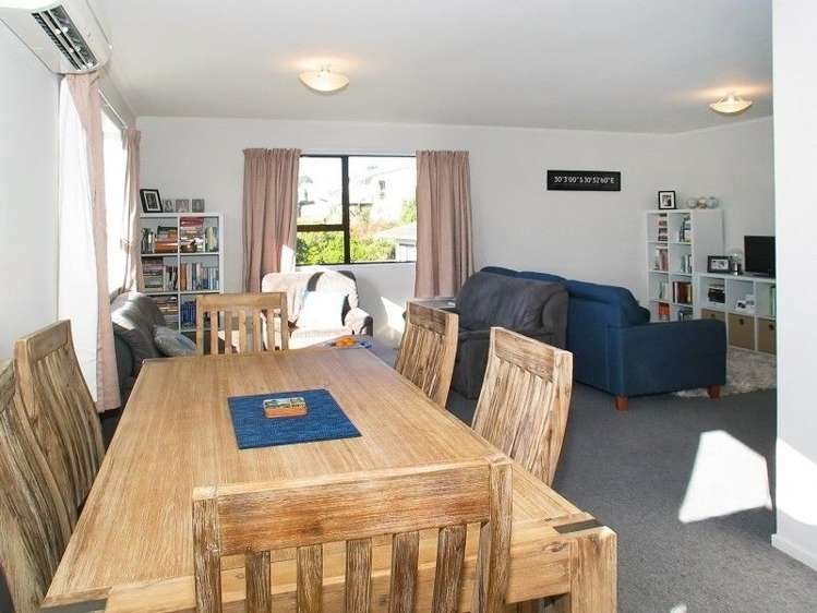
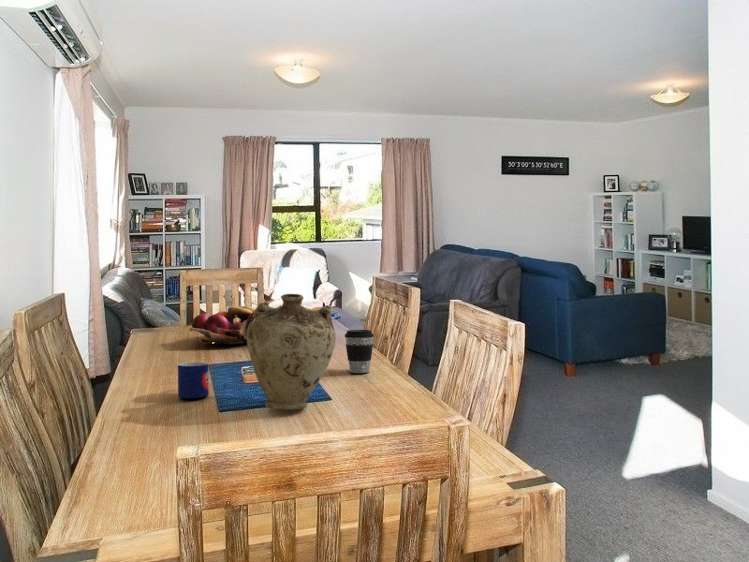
+ vase [246,293,337,410]
+ fruit basket [189,305,256,345]
+ mug [177,361,210,399]
+ coffee cup [344,329,375,374]
